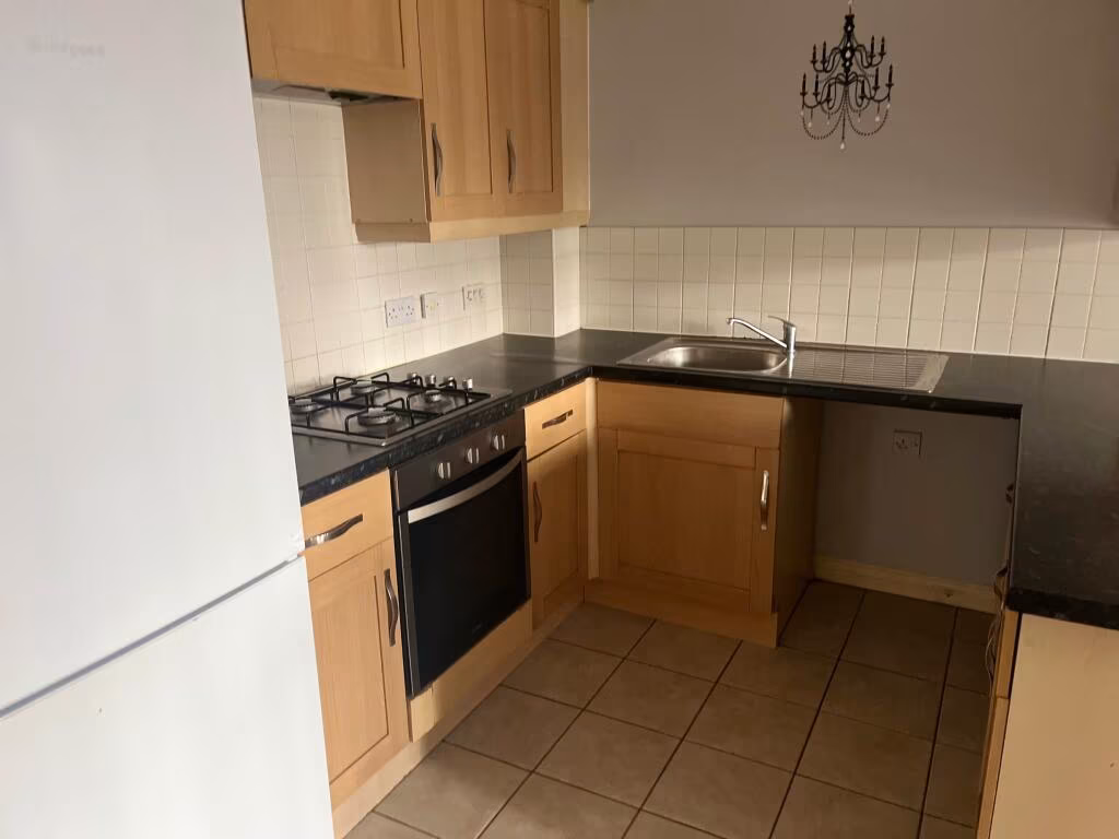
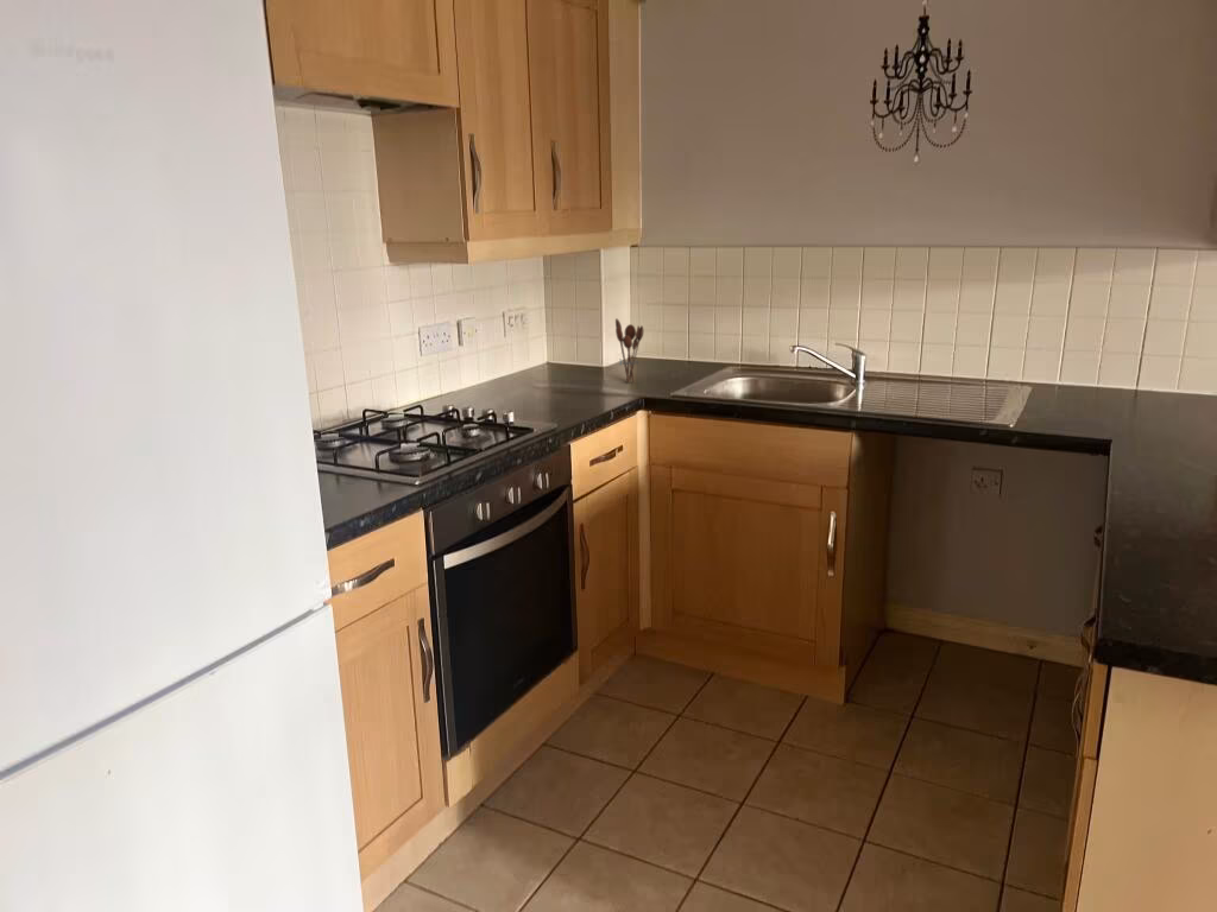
+ utensil holder [614,317,644,384]
